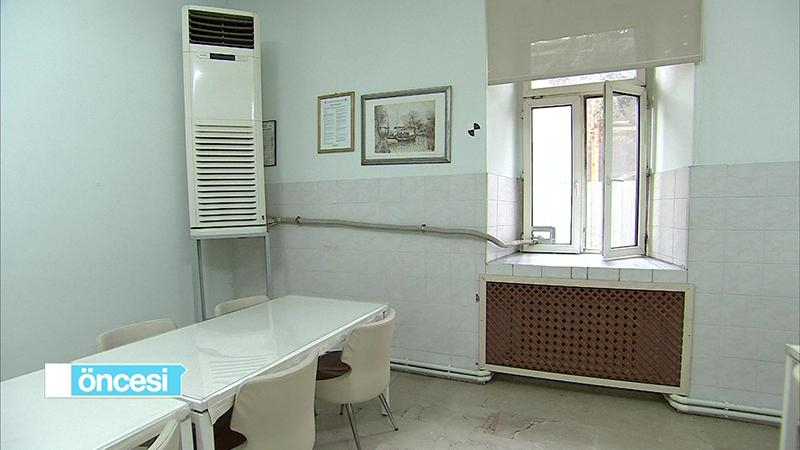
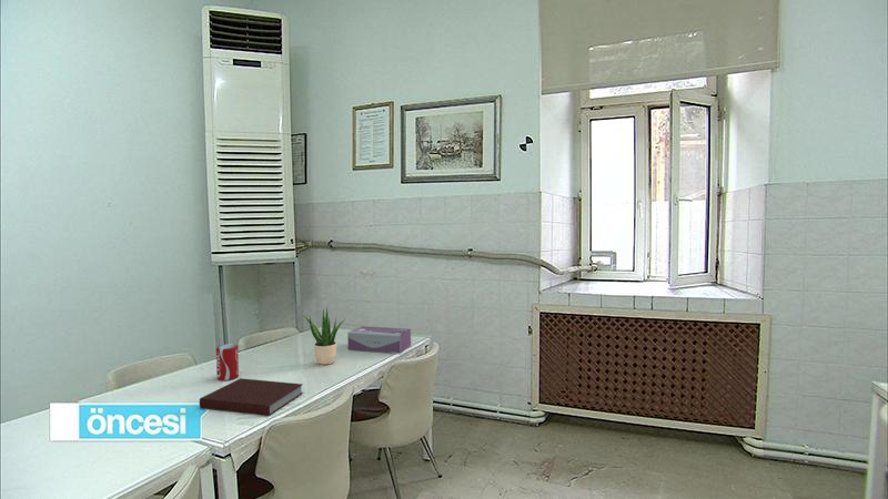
+ notebook [199,377,304,417]
+ potted plant [301,306,346,366]
+ beverage can [215,343,240,381]
+ tissue box [346,325,412,355]
